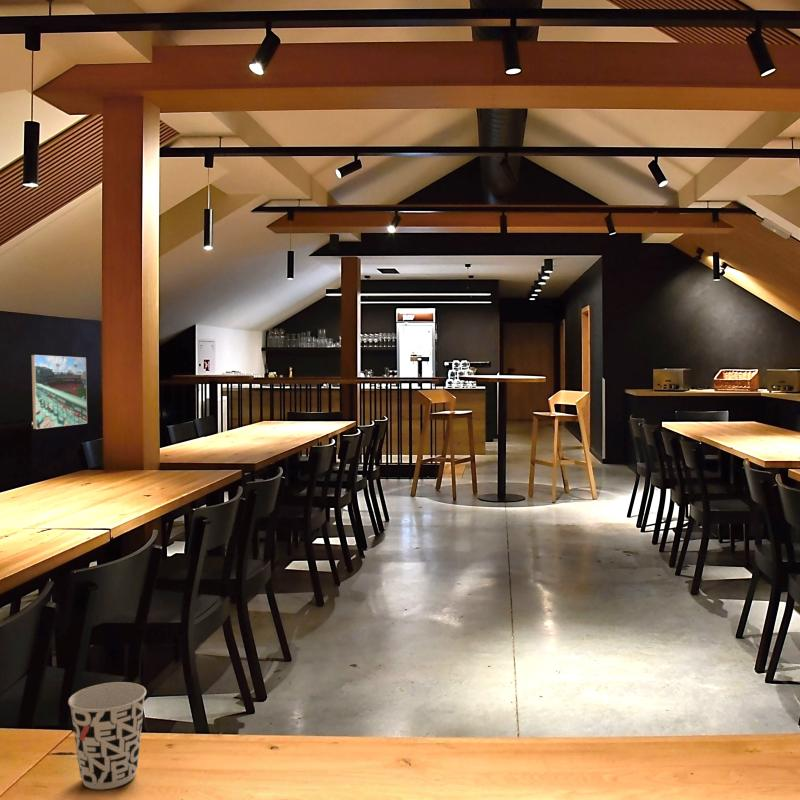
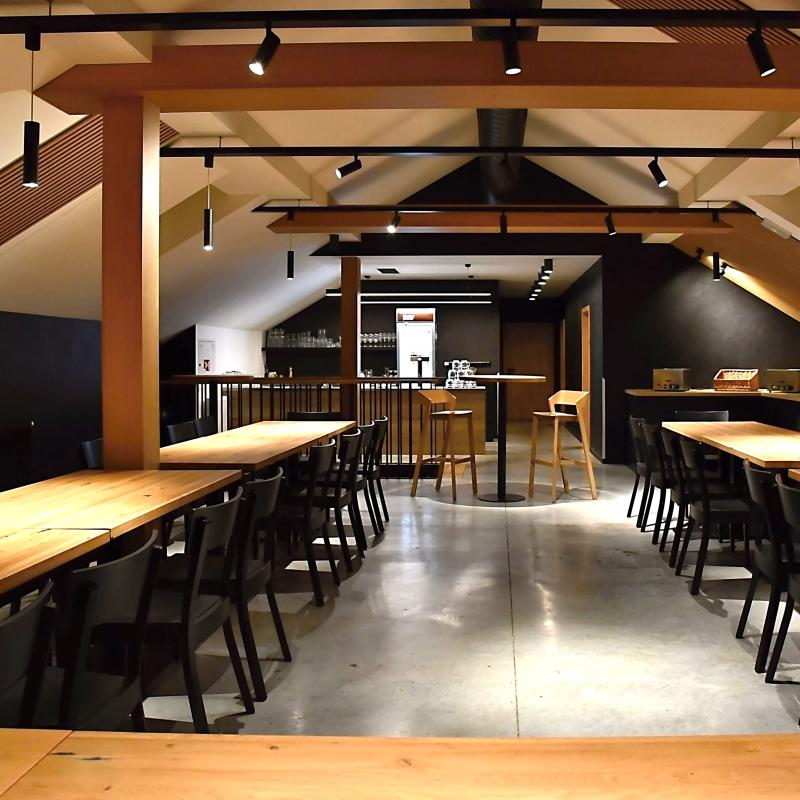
- cup [67,681,147,790]
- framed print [31,354,88,430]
